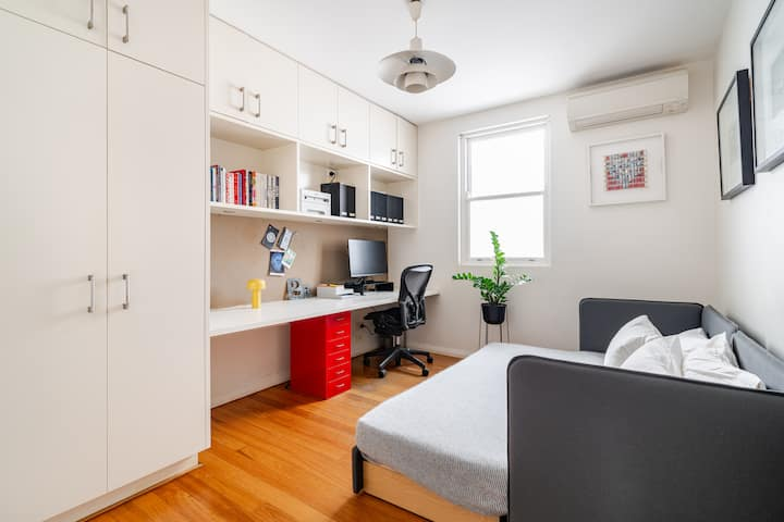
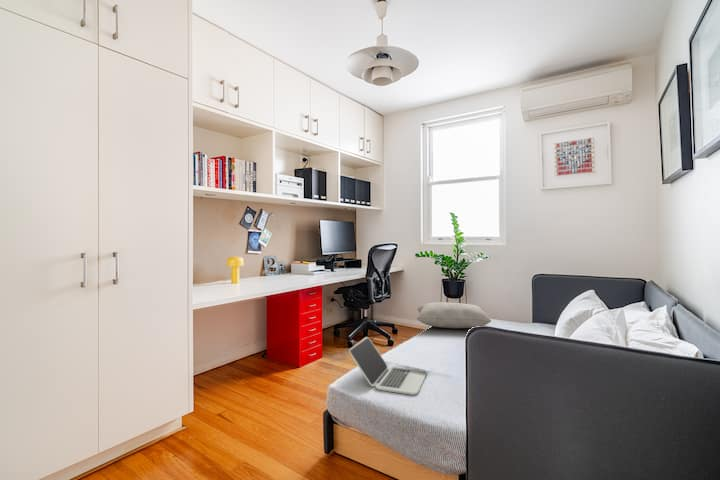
+ cushion [416,301,492,329]
+ laptop [348,336,428,396]
